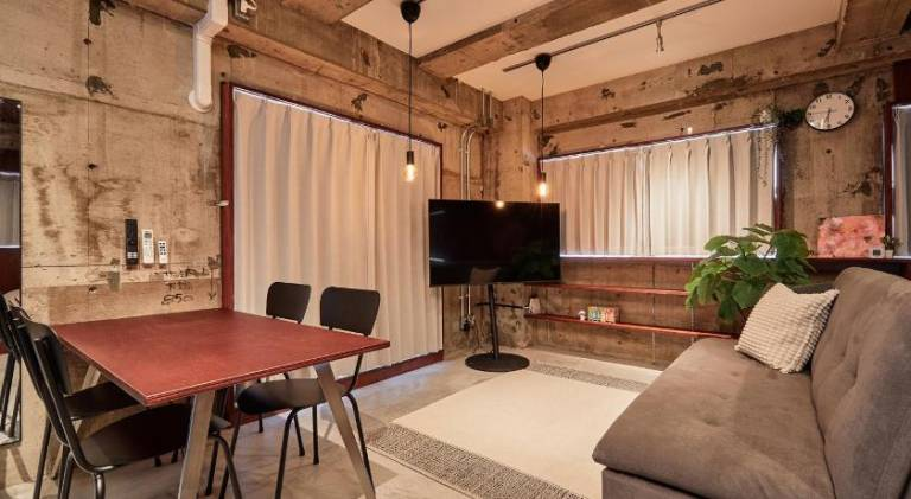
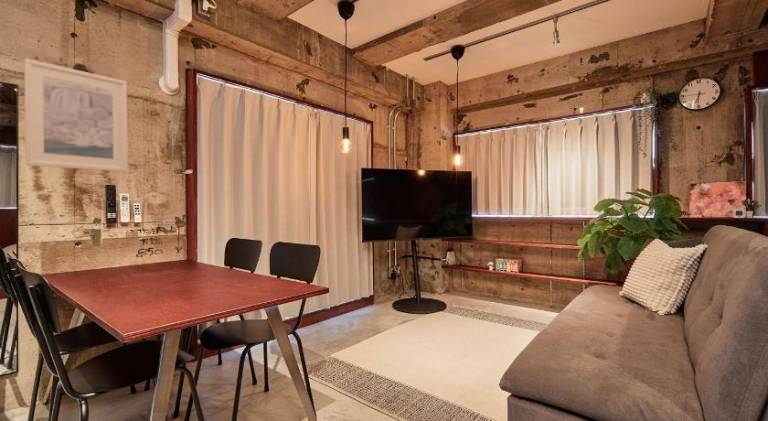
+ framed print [24,58,128,173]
